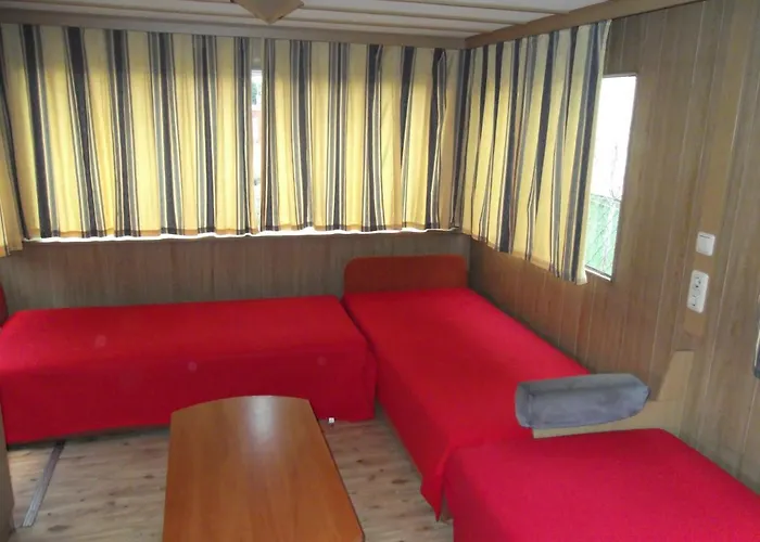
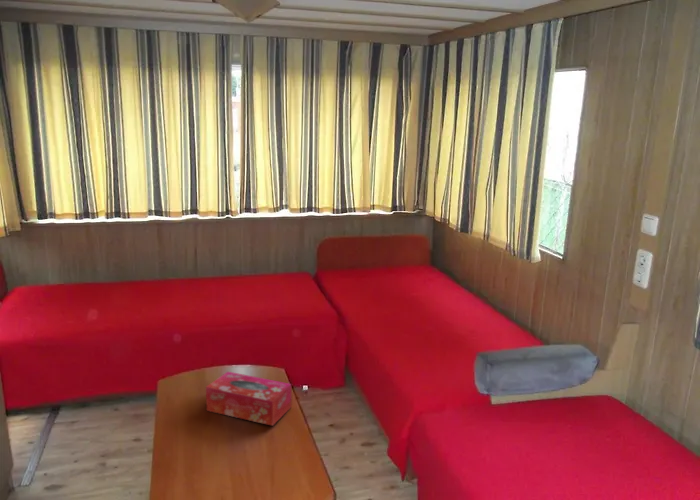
+ tissue box [205,371,292,427]
